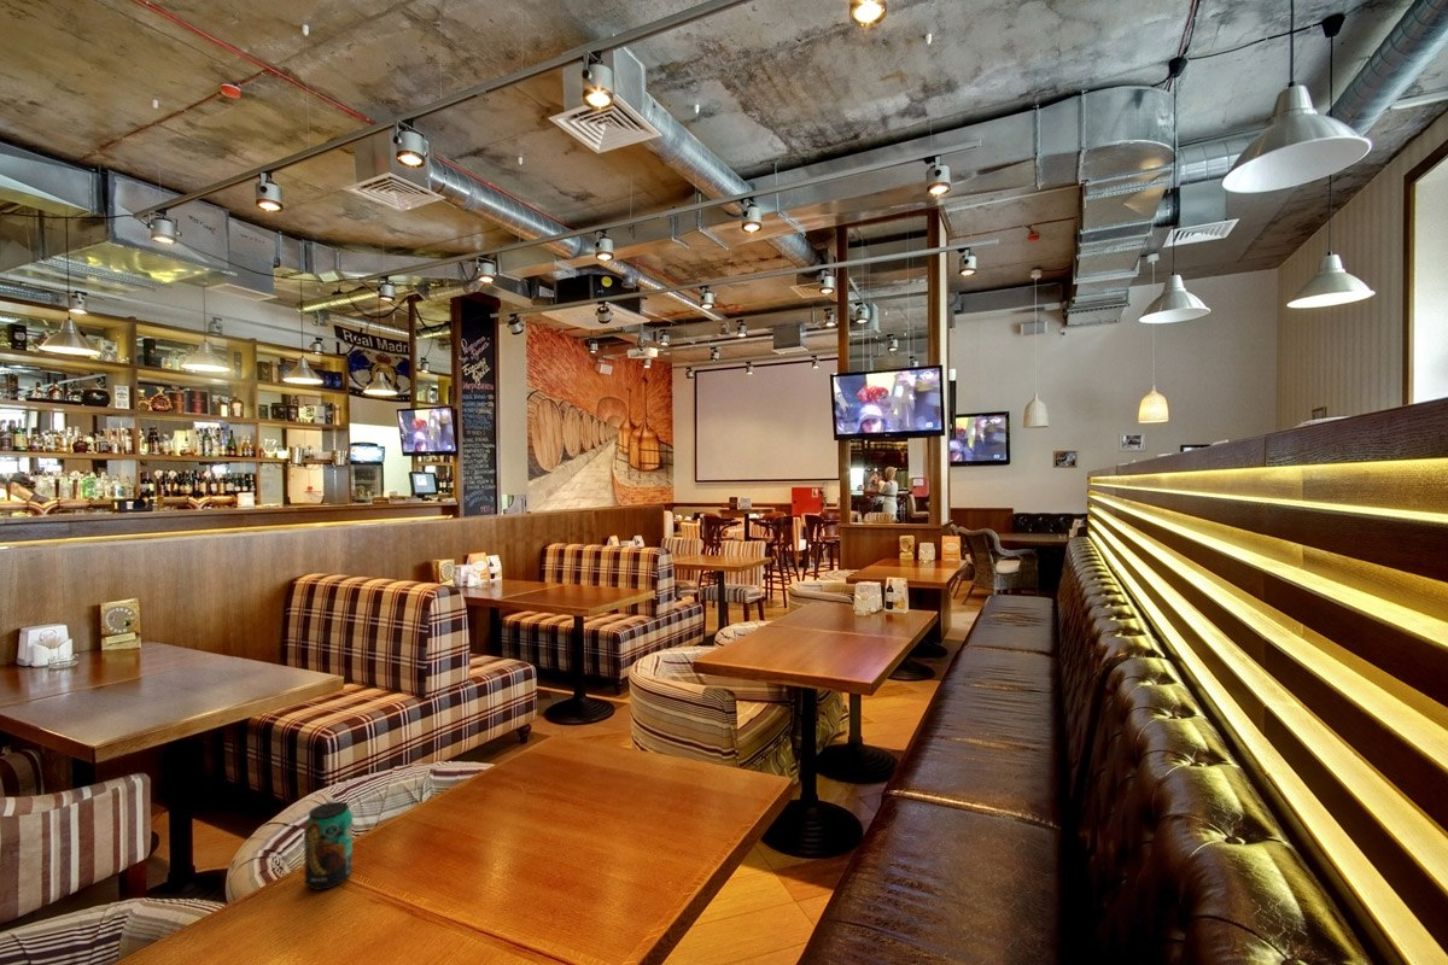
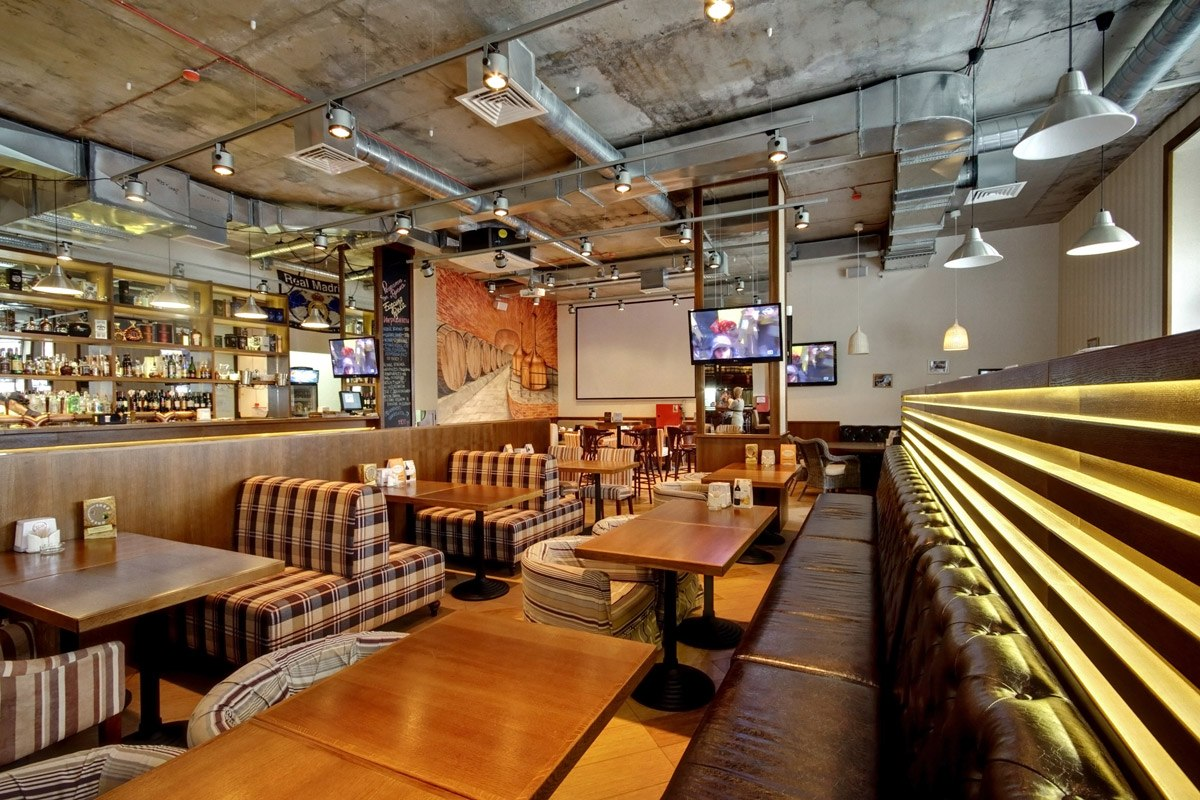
- beverage can [303,801,354,891]
